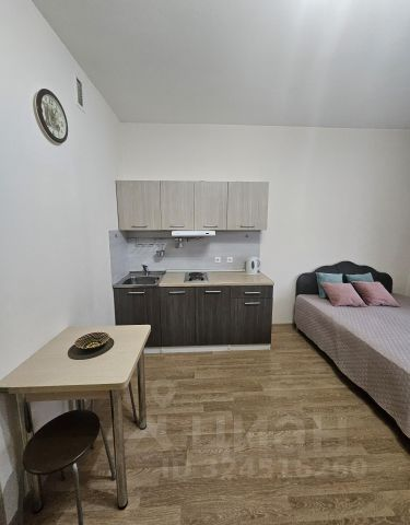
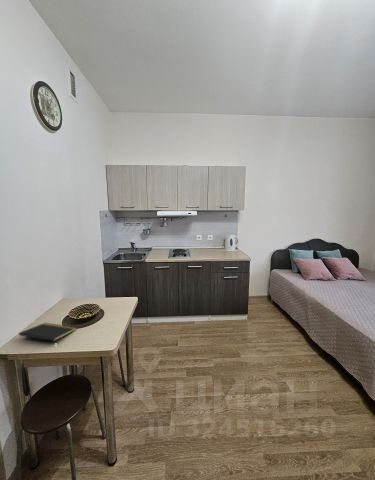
+ notepad [18,322,78,342]
